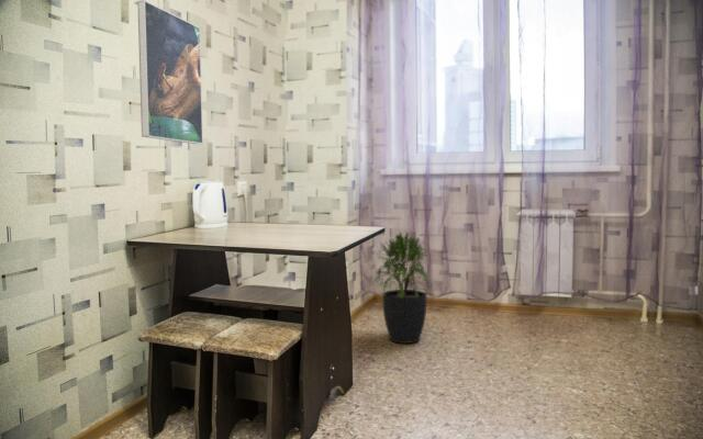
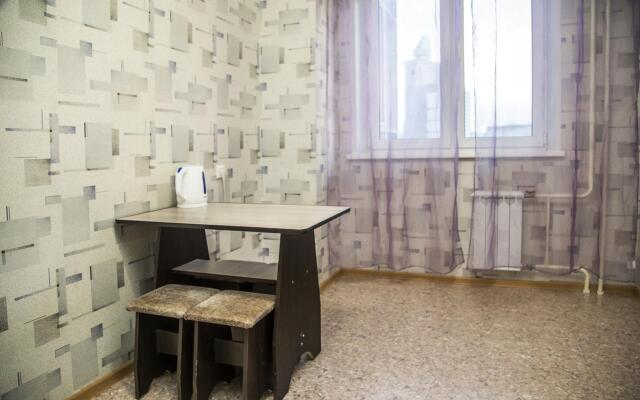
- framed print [136,0,204,145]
- potted plant [371,230,432,345]
